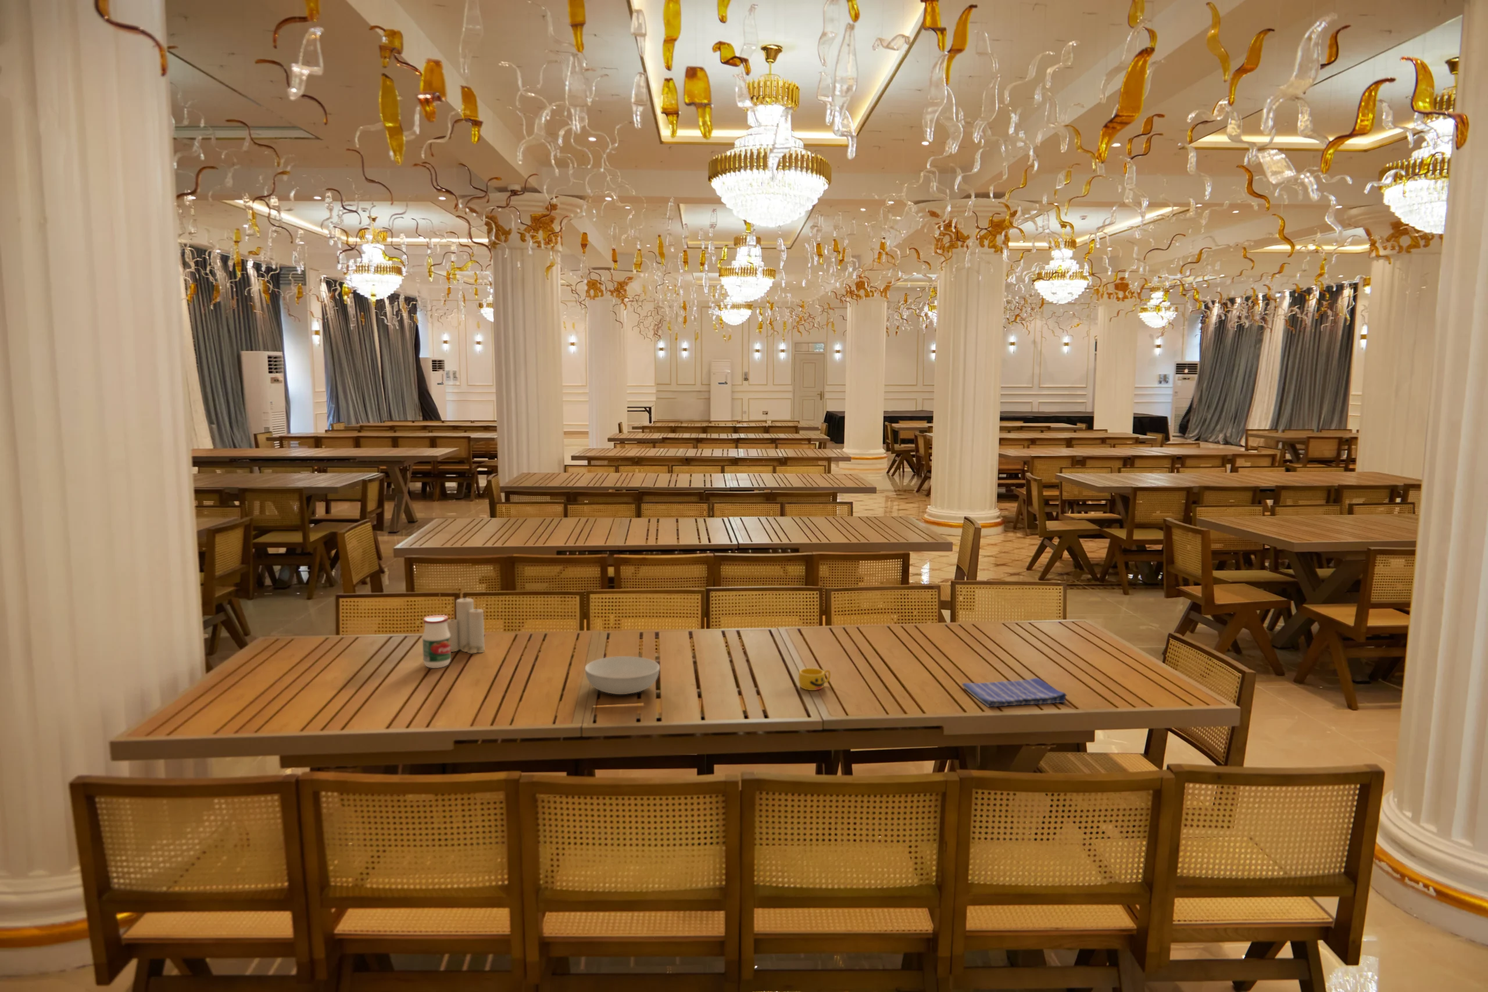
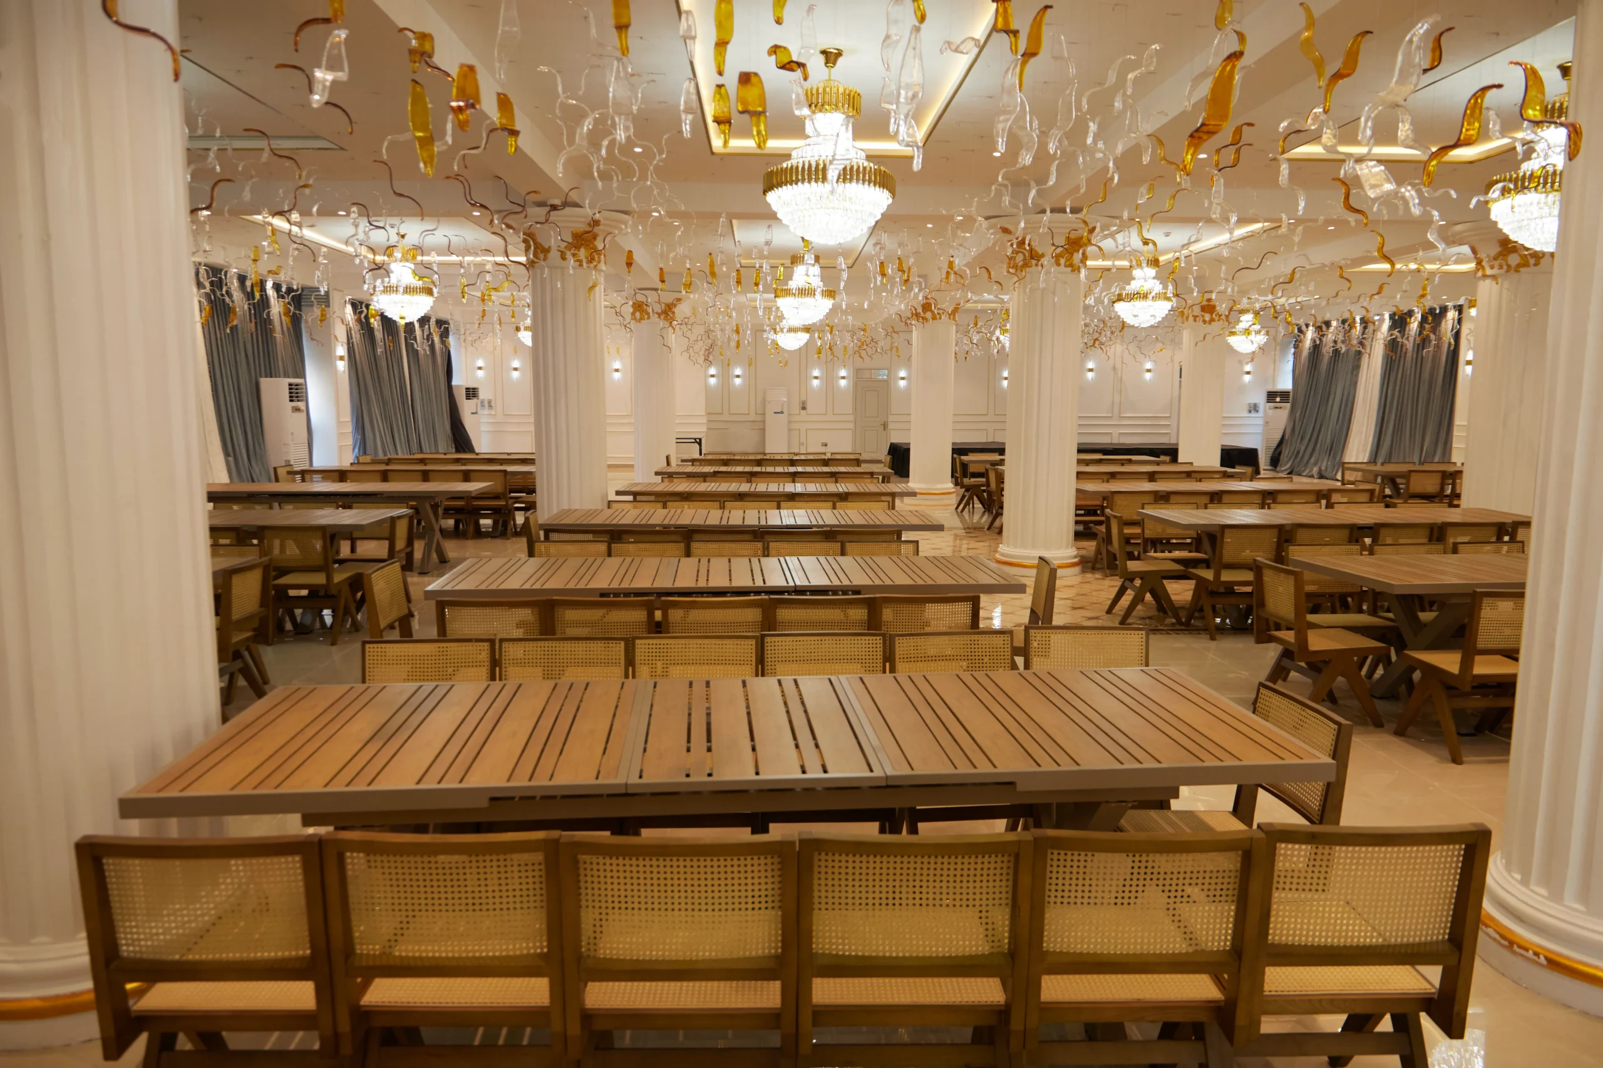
- cup [798,668,831,691]
- serving bowl [585,655,660,695]
- dish towel [961,678,1067,707]
- jar [422,614,452,669]
- candle [447,593,485,654]
